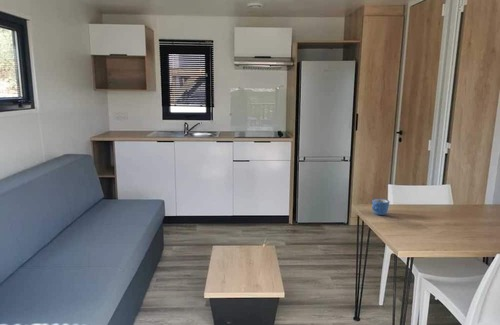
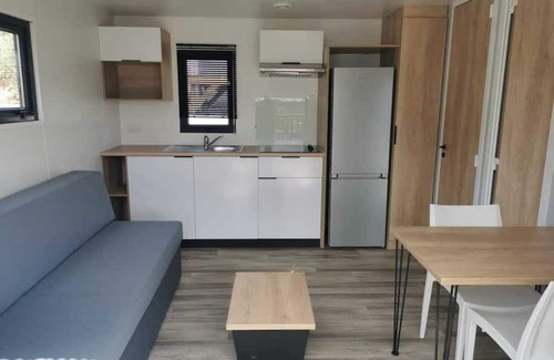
- mug [371,198,391,216]
